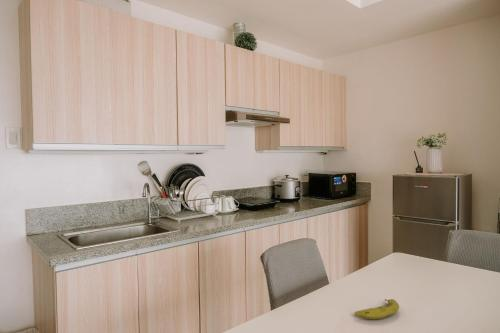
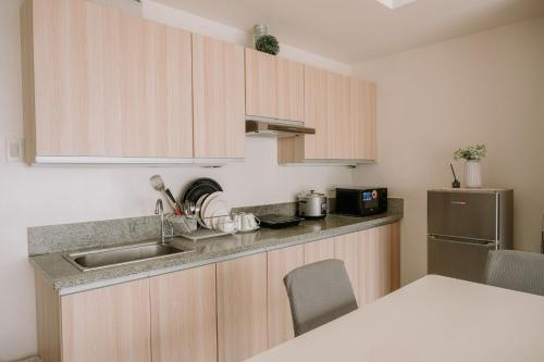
- fruit [354,298,400,320]
